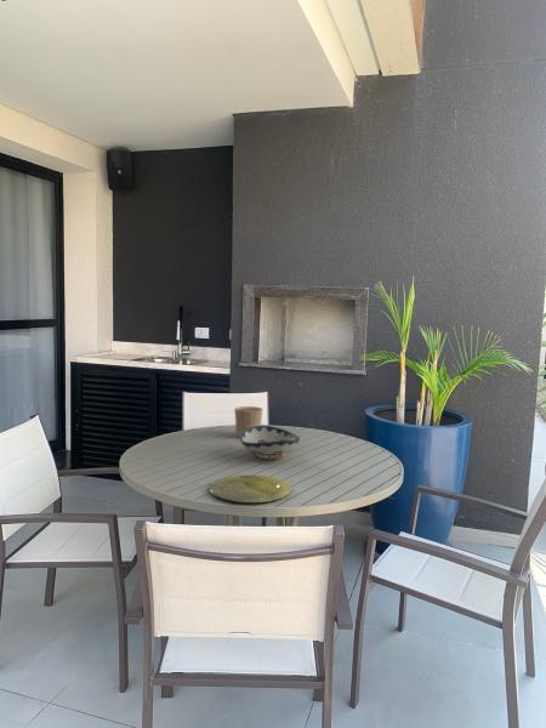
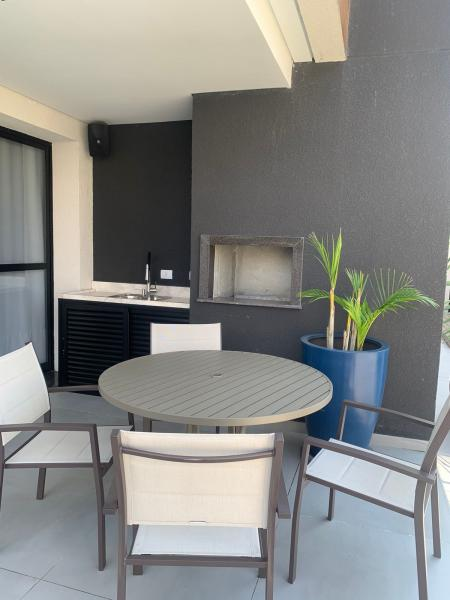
- plate [209,474,292,504]
- decorative bowl [238,425,301,461]
- cup [233,405,263,438]
